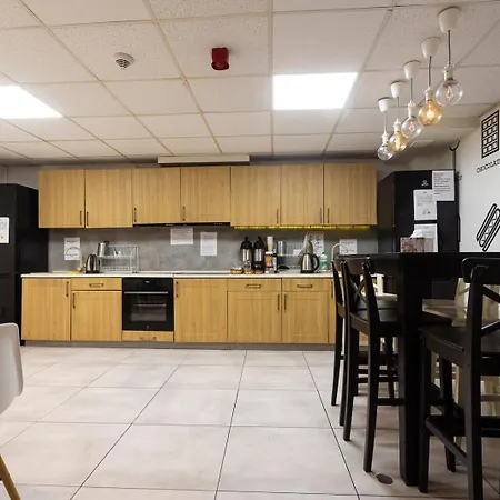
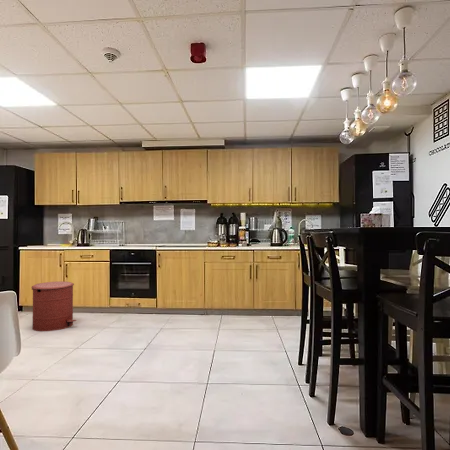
+ trash can [30,281,77,332]
